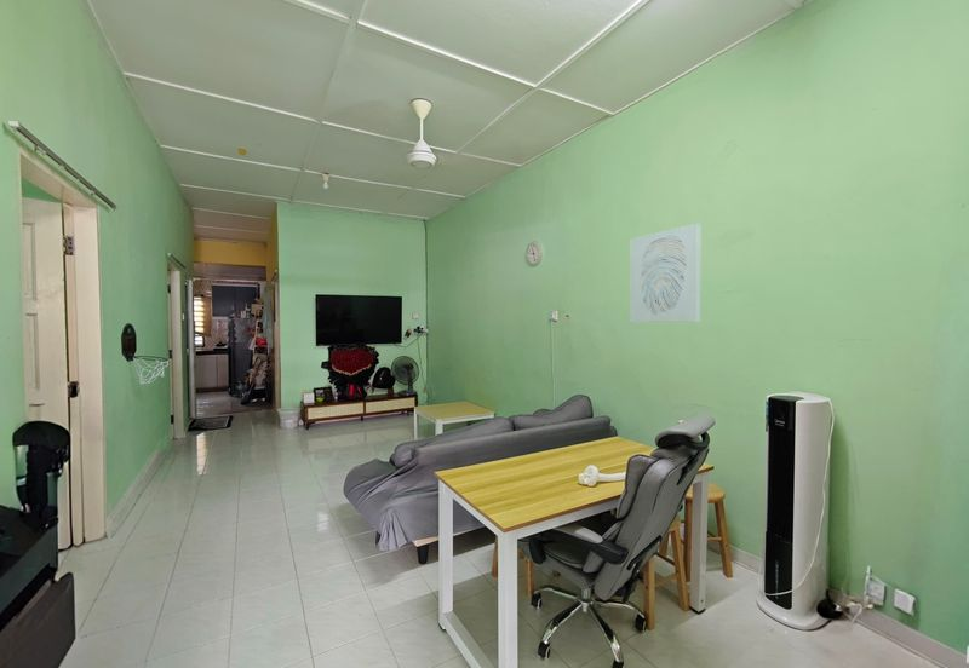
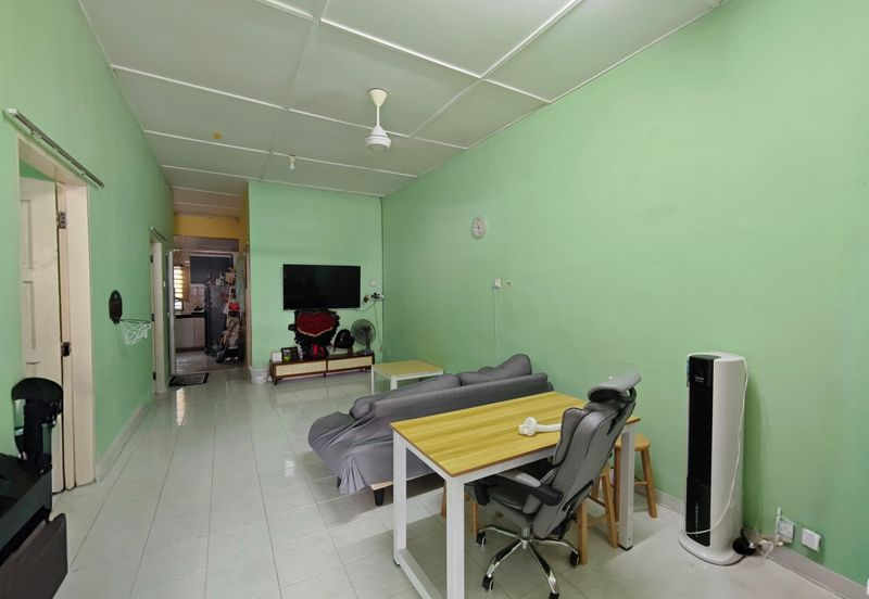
- wall art [630,223,701,323]
